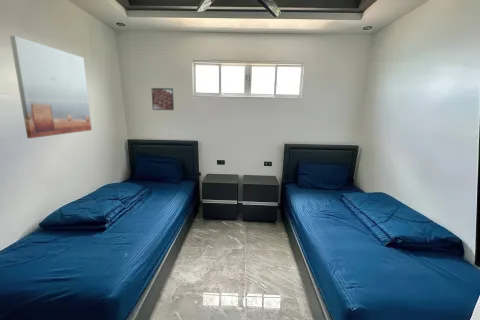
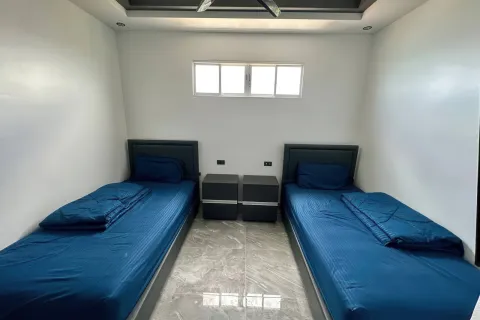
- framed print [150,87,175,111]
- wall art [9,35,93,139]
